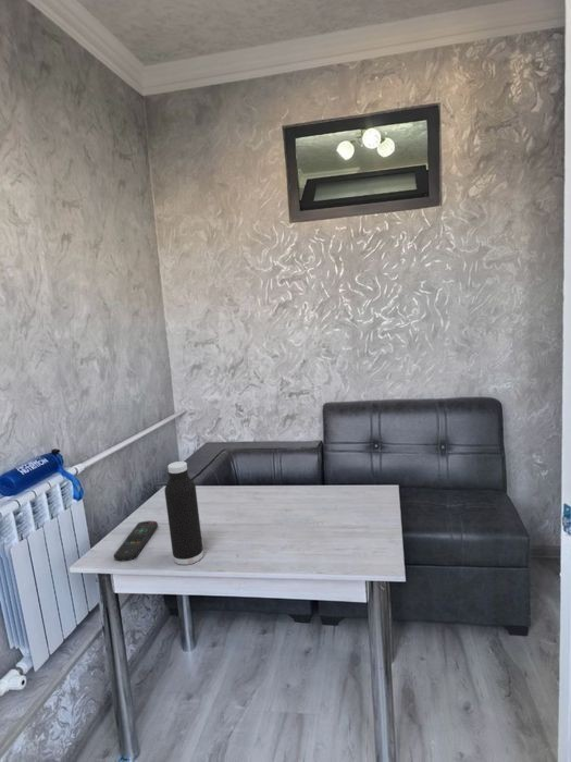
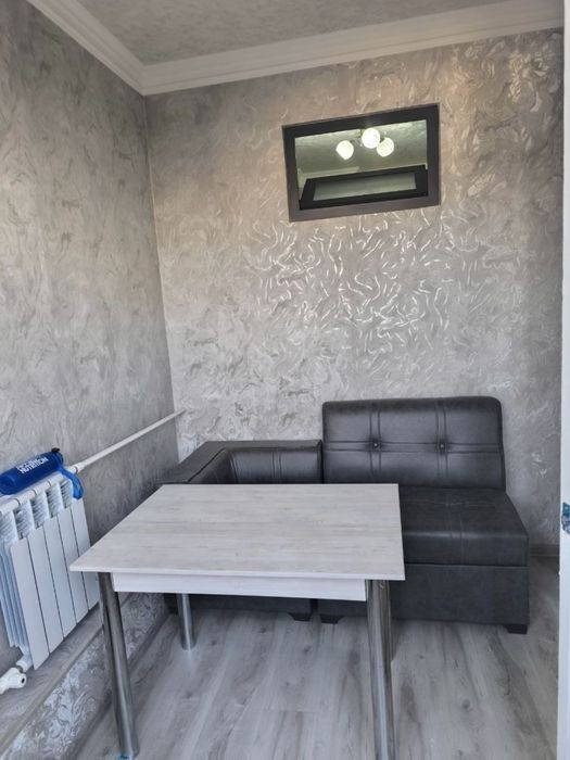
- remote control [113,519,159,562]
- water bottle [163,460,204,566]
